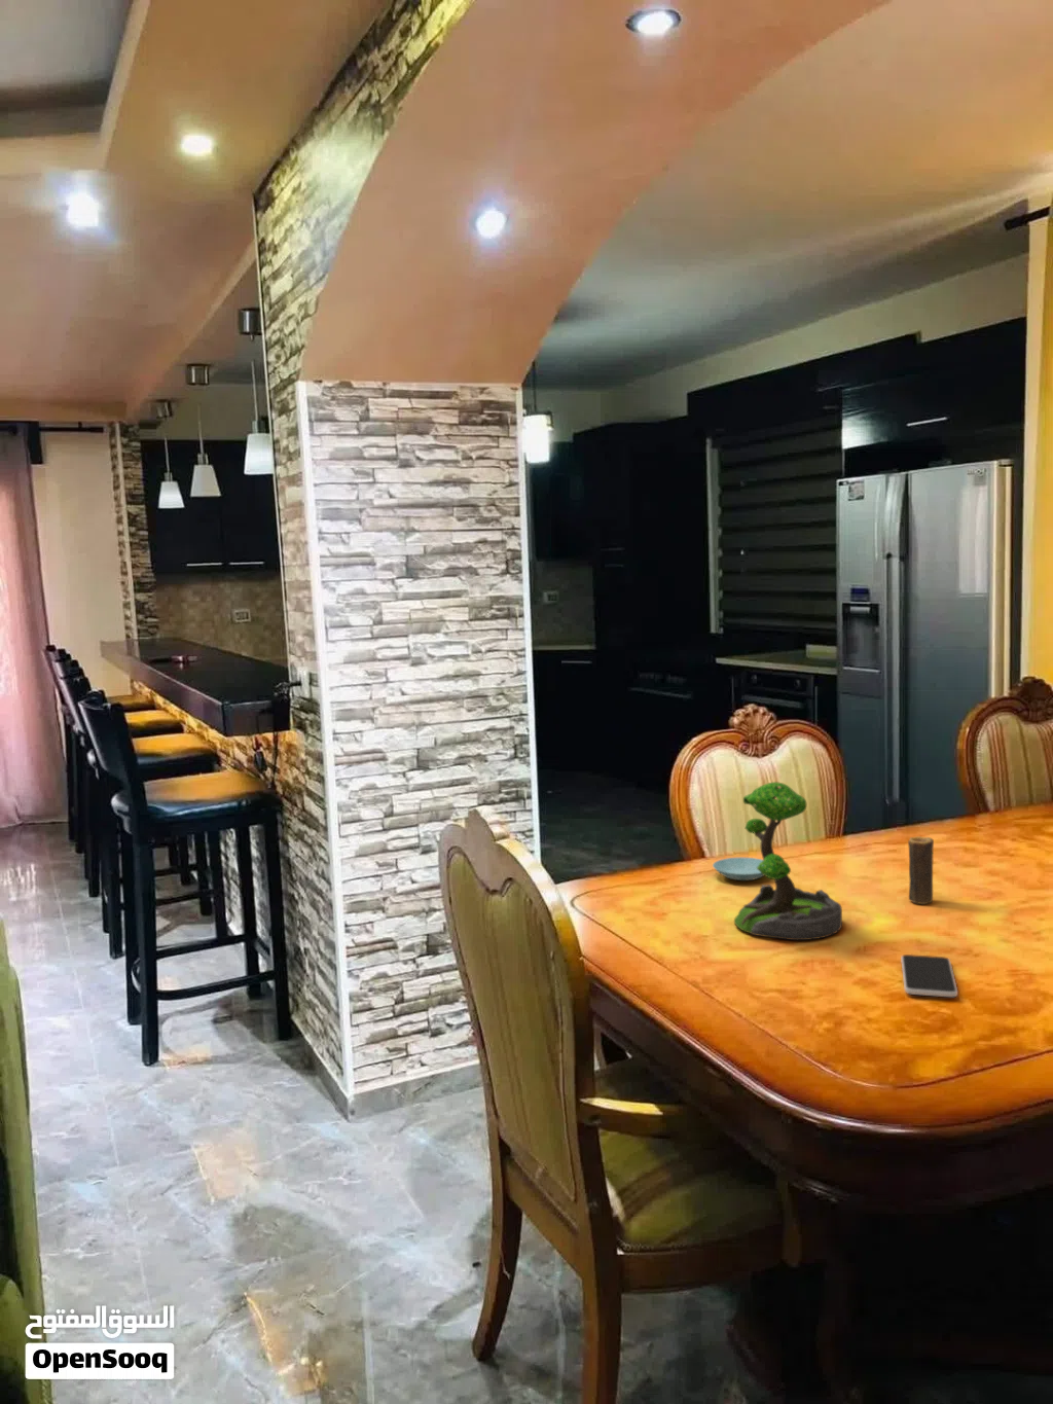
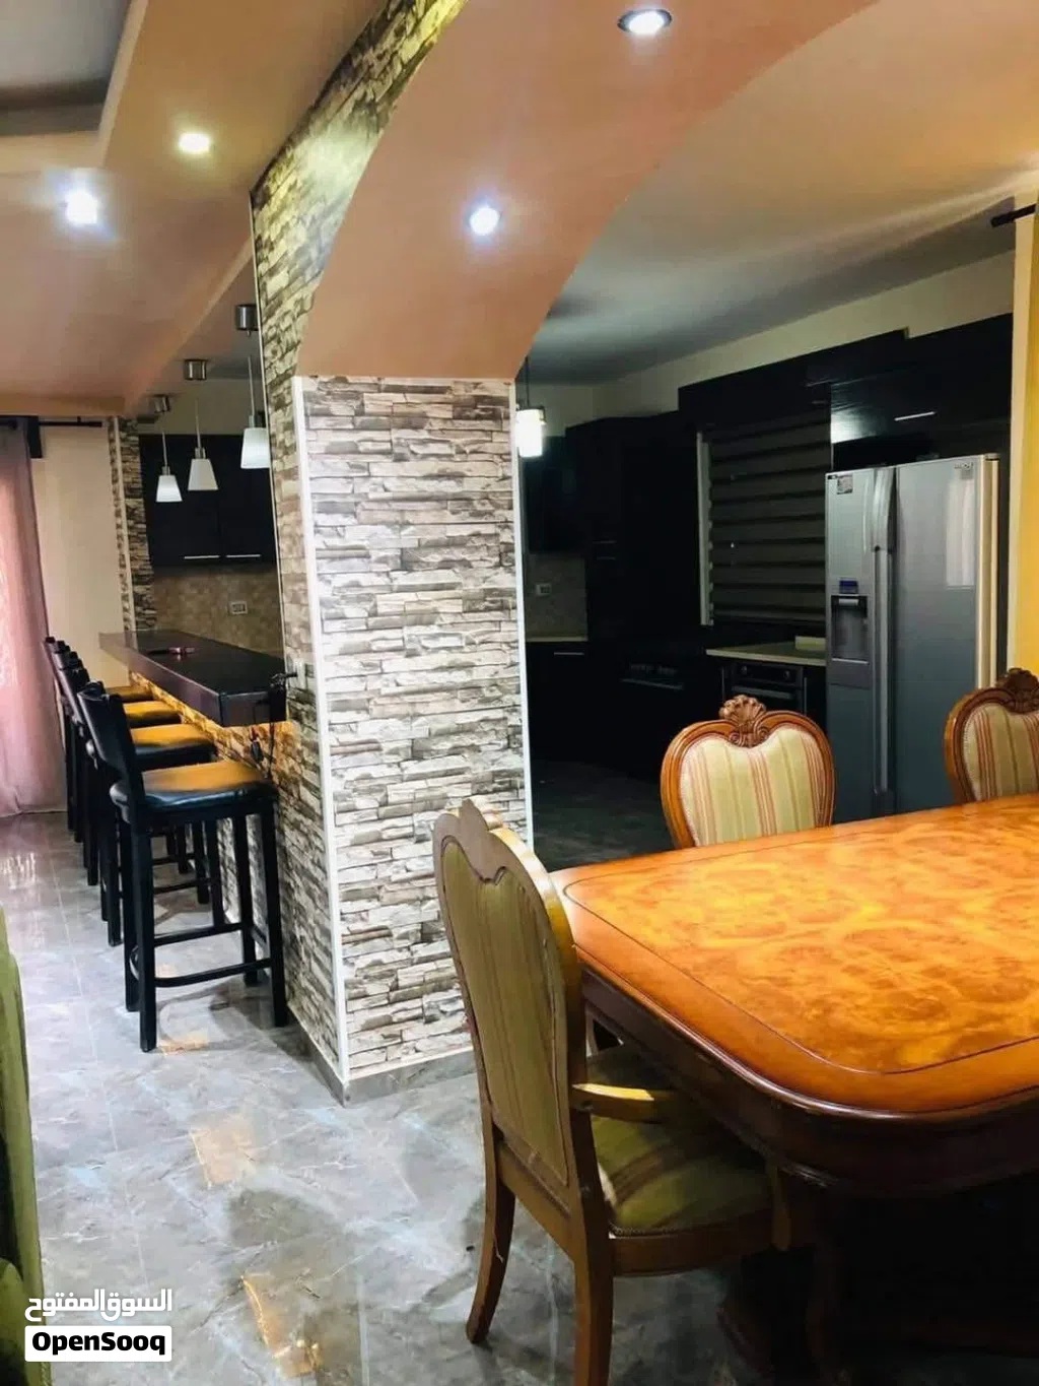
- plant [733,781,843,942]
- smartphone [899,954,958,998]
- saucer [711,856,765,882]
- candle [907,835,935,905]
